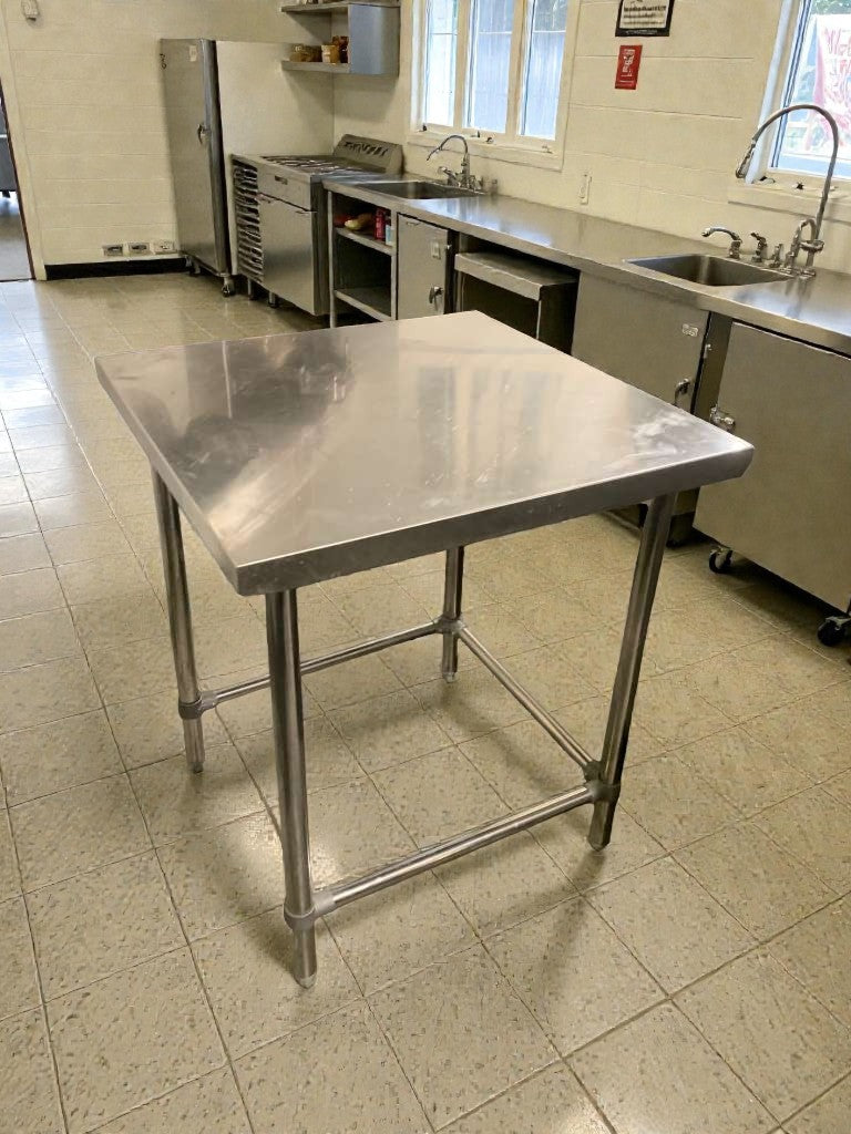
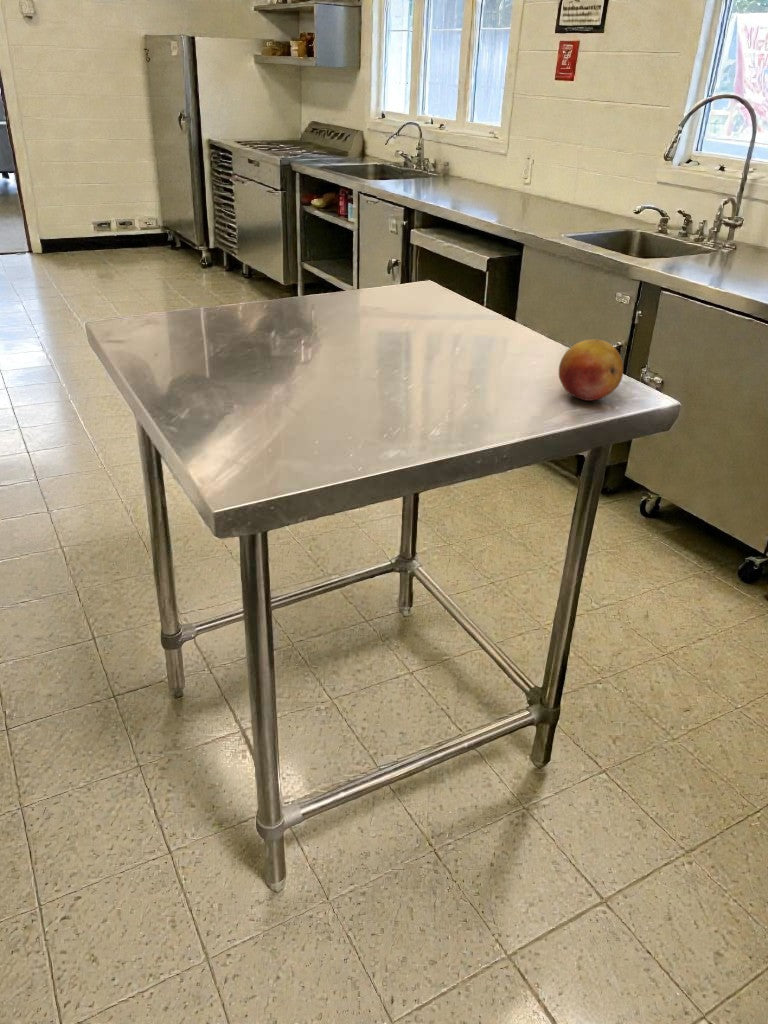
+ fruit [558,338,624,402]
